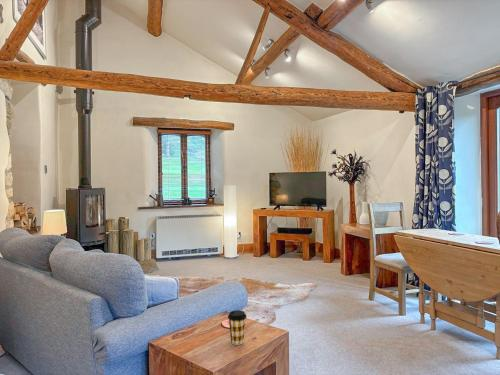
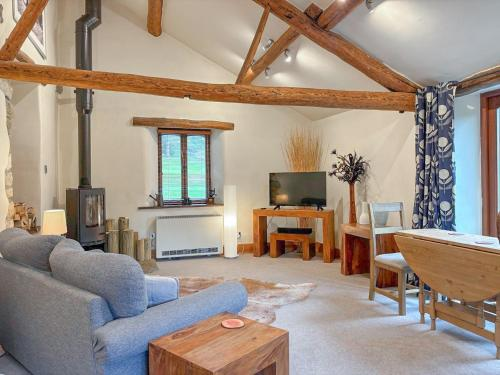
- coffee cup [227,309,247,346]
